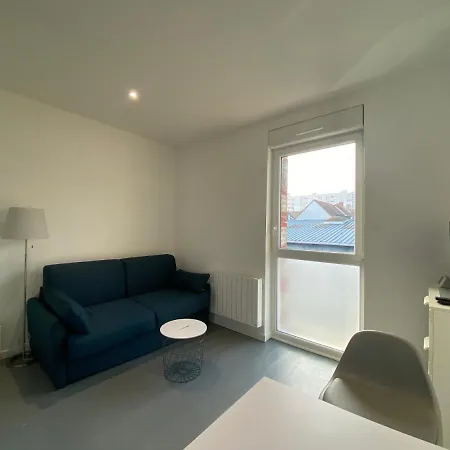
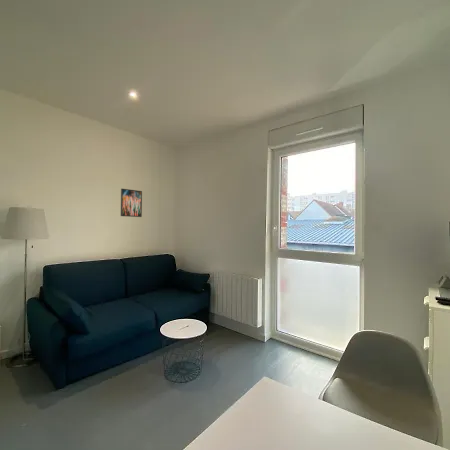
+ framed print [120,188,143,218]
